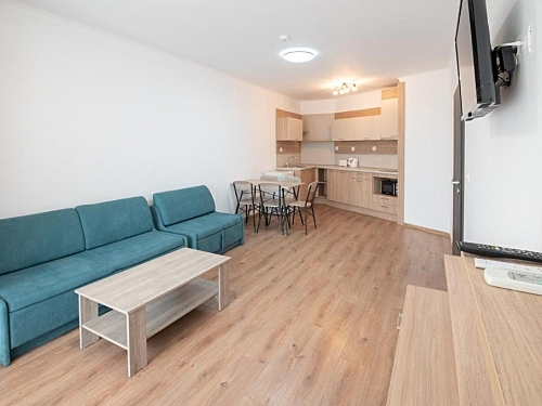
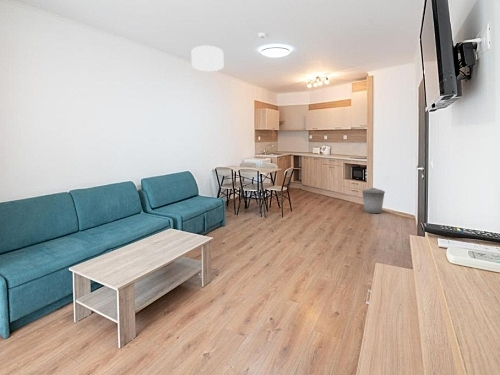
+ ceiling light [191,45,224,72]
+ trash can [361,187,386,214]
